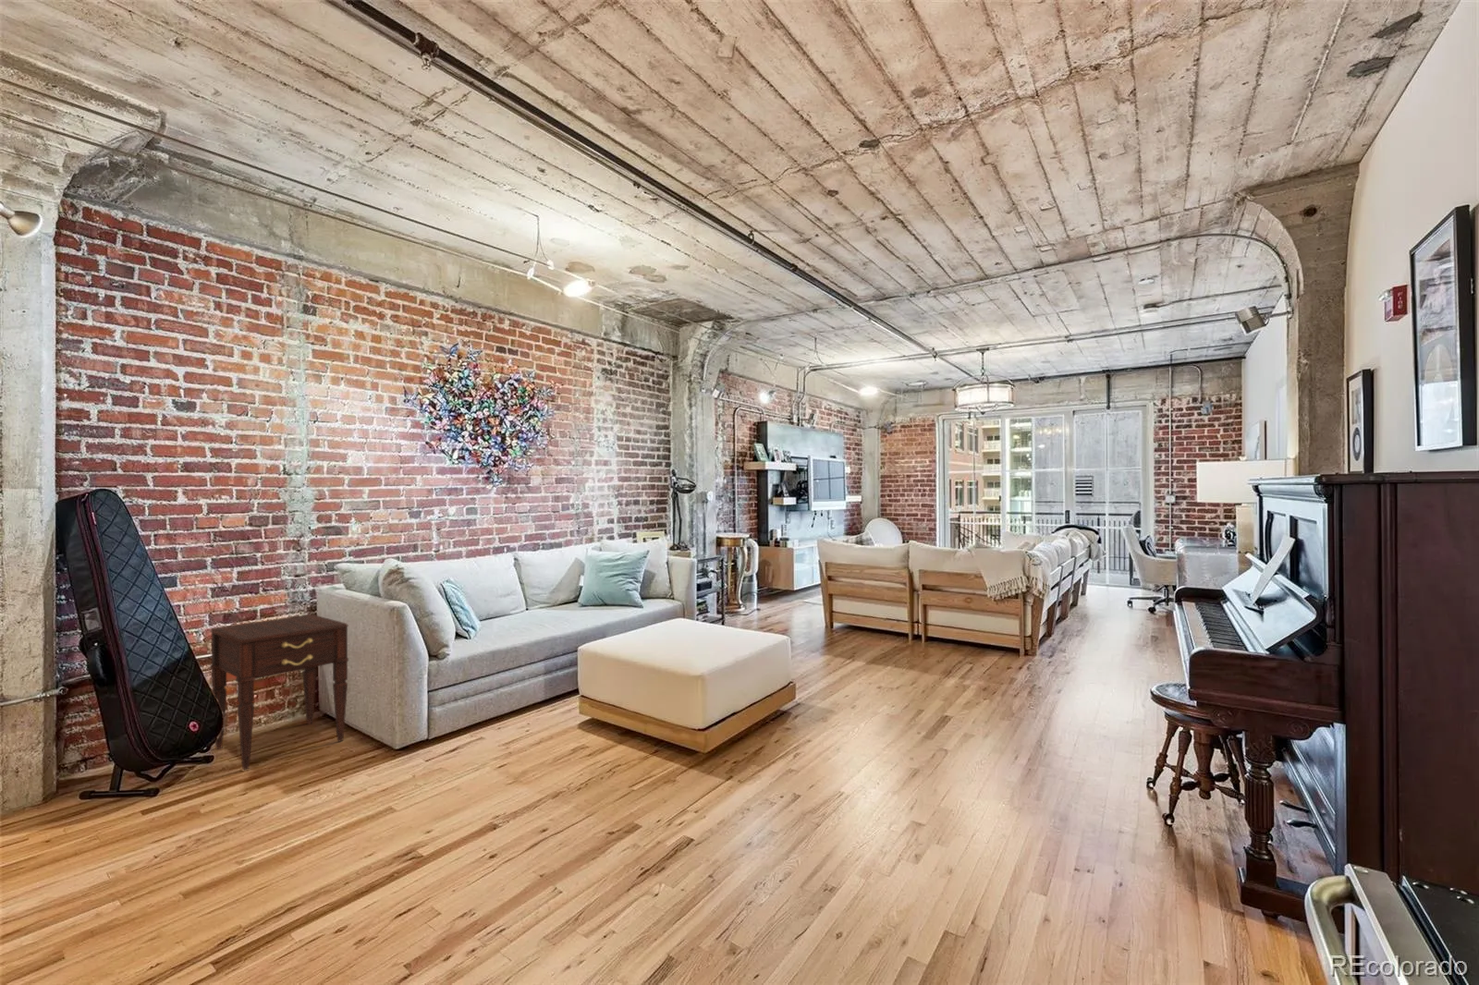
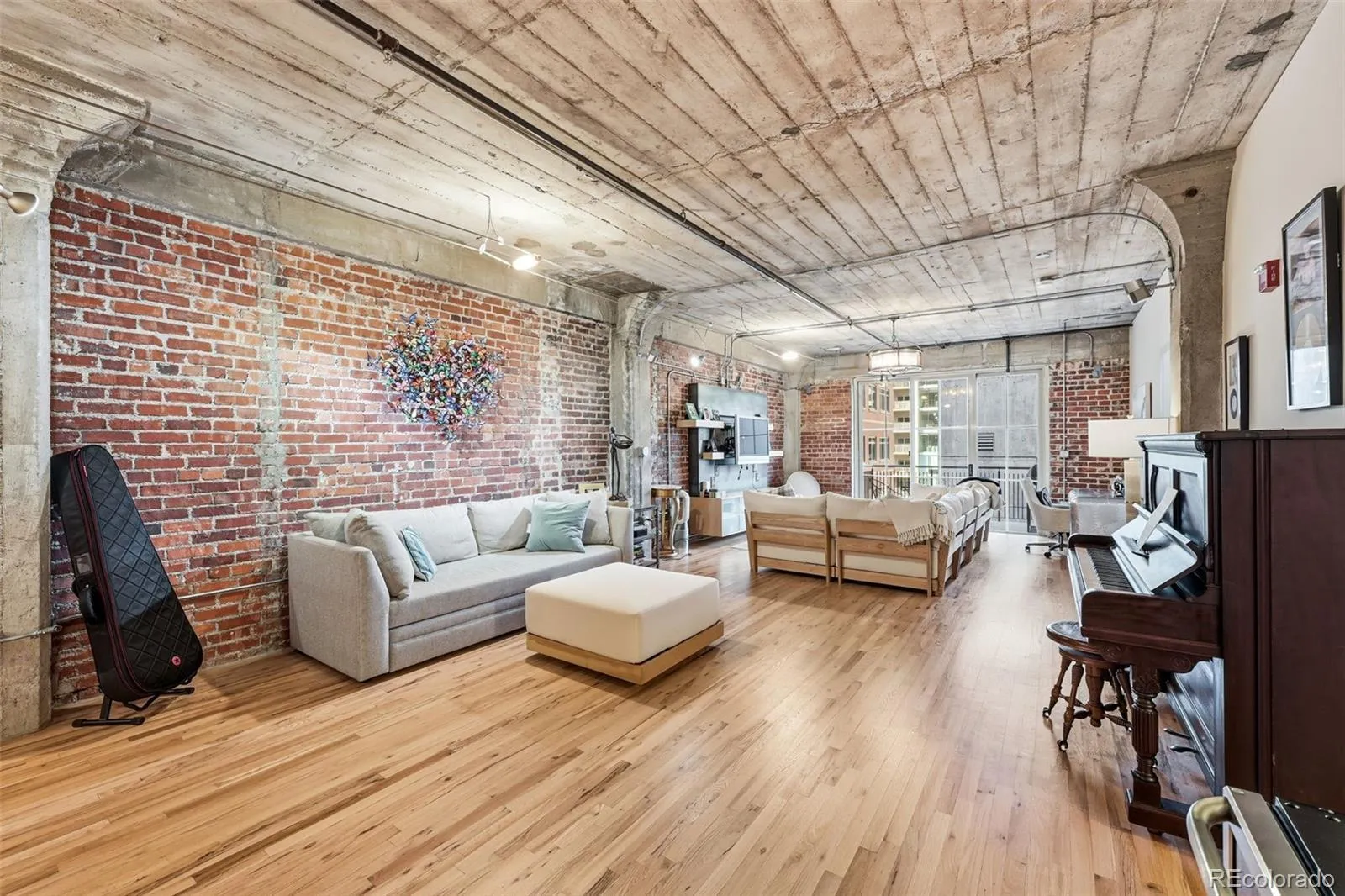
- nightstand [209,613,350,771]
